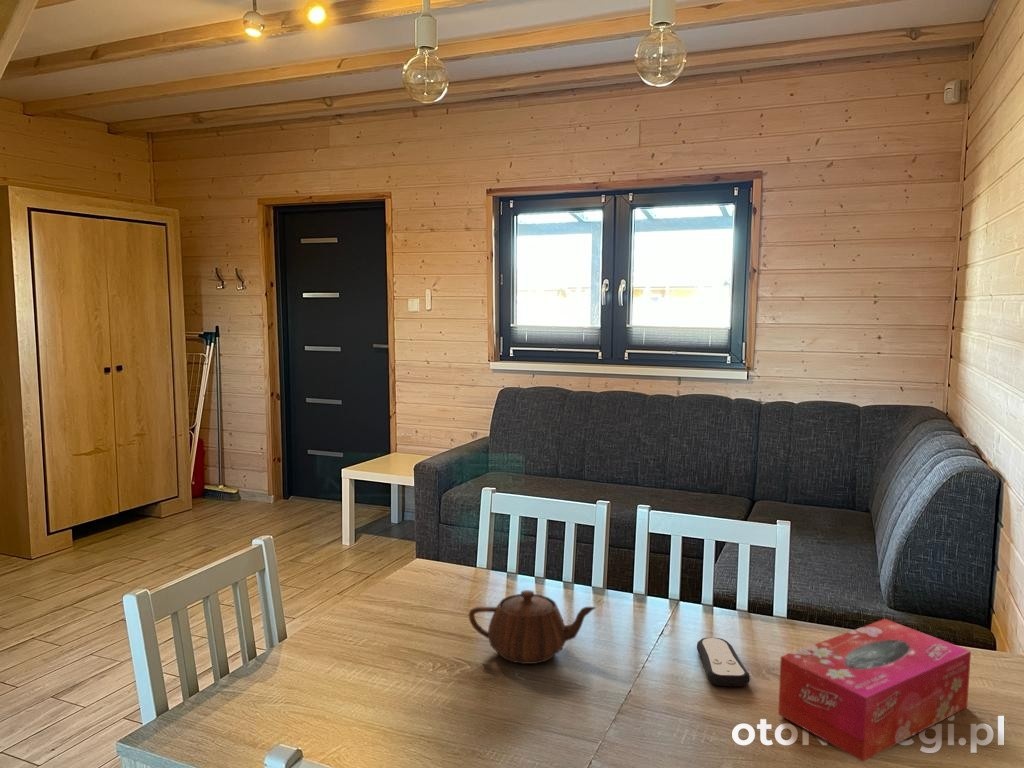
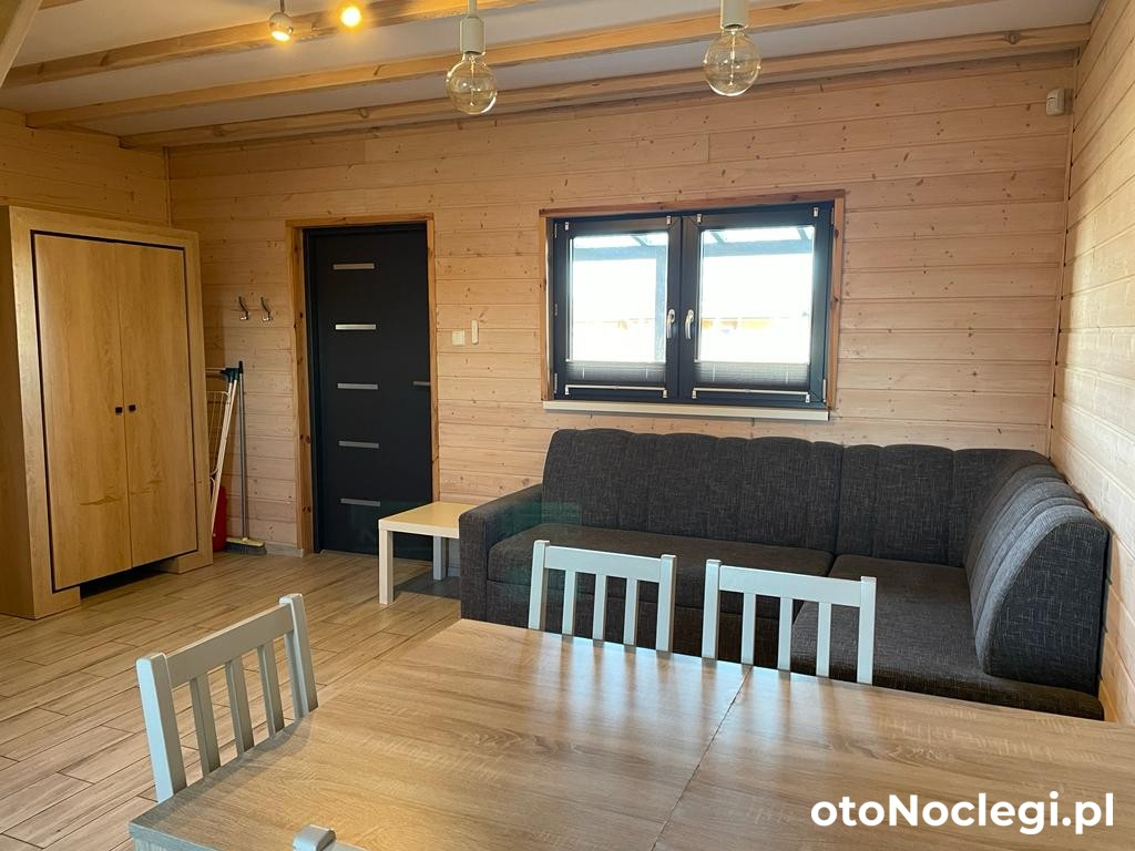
- tissue box [777,618,972,762]
- teapot [468,589,597,665]
- remote control [696,637,751,687]
